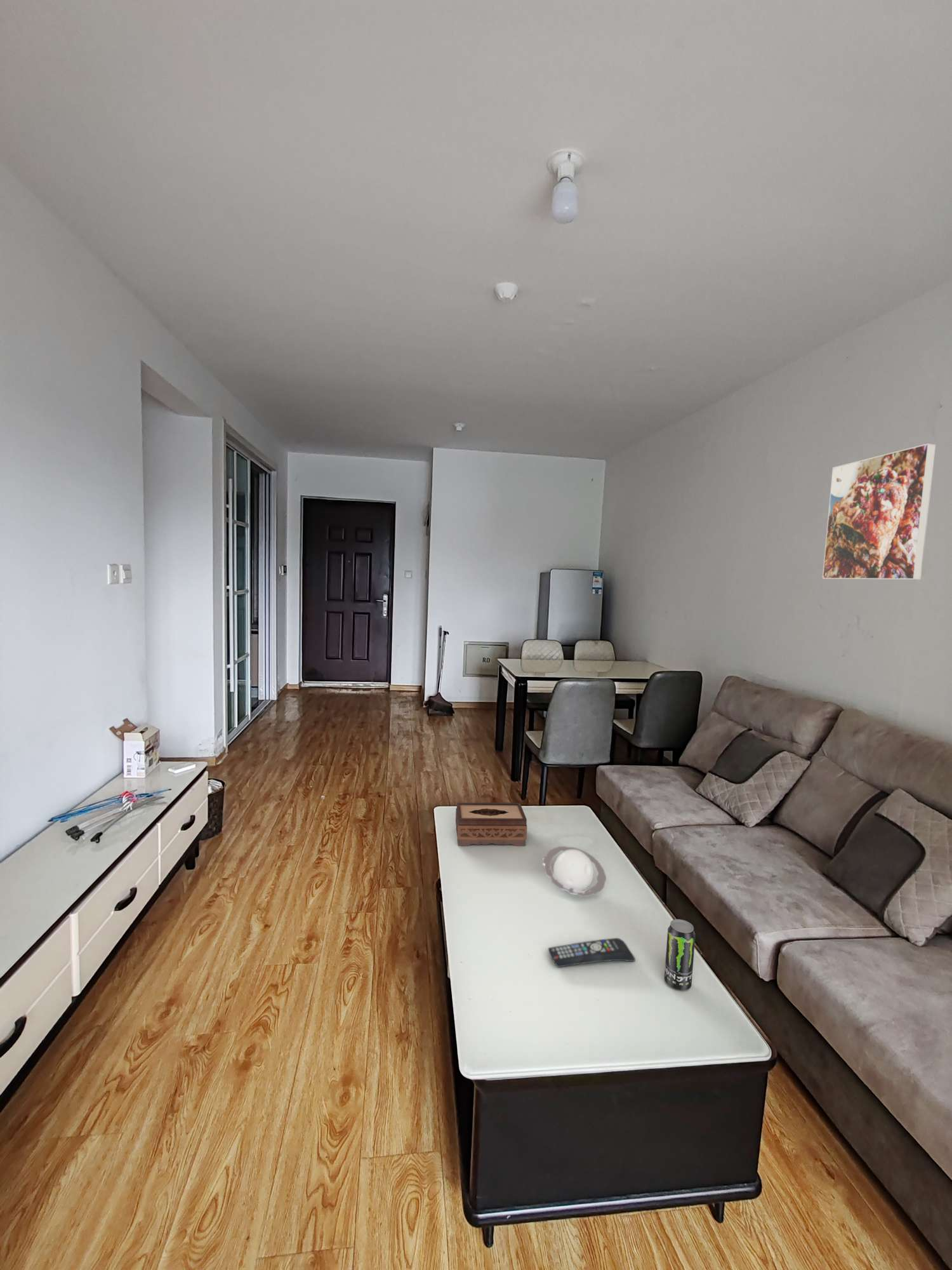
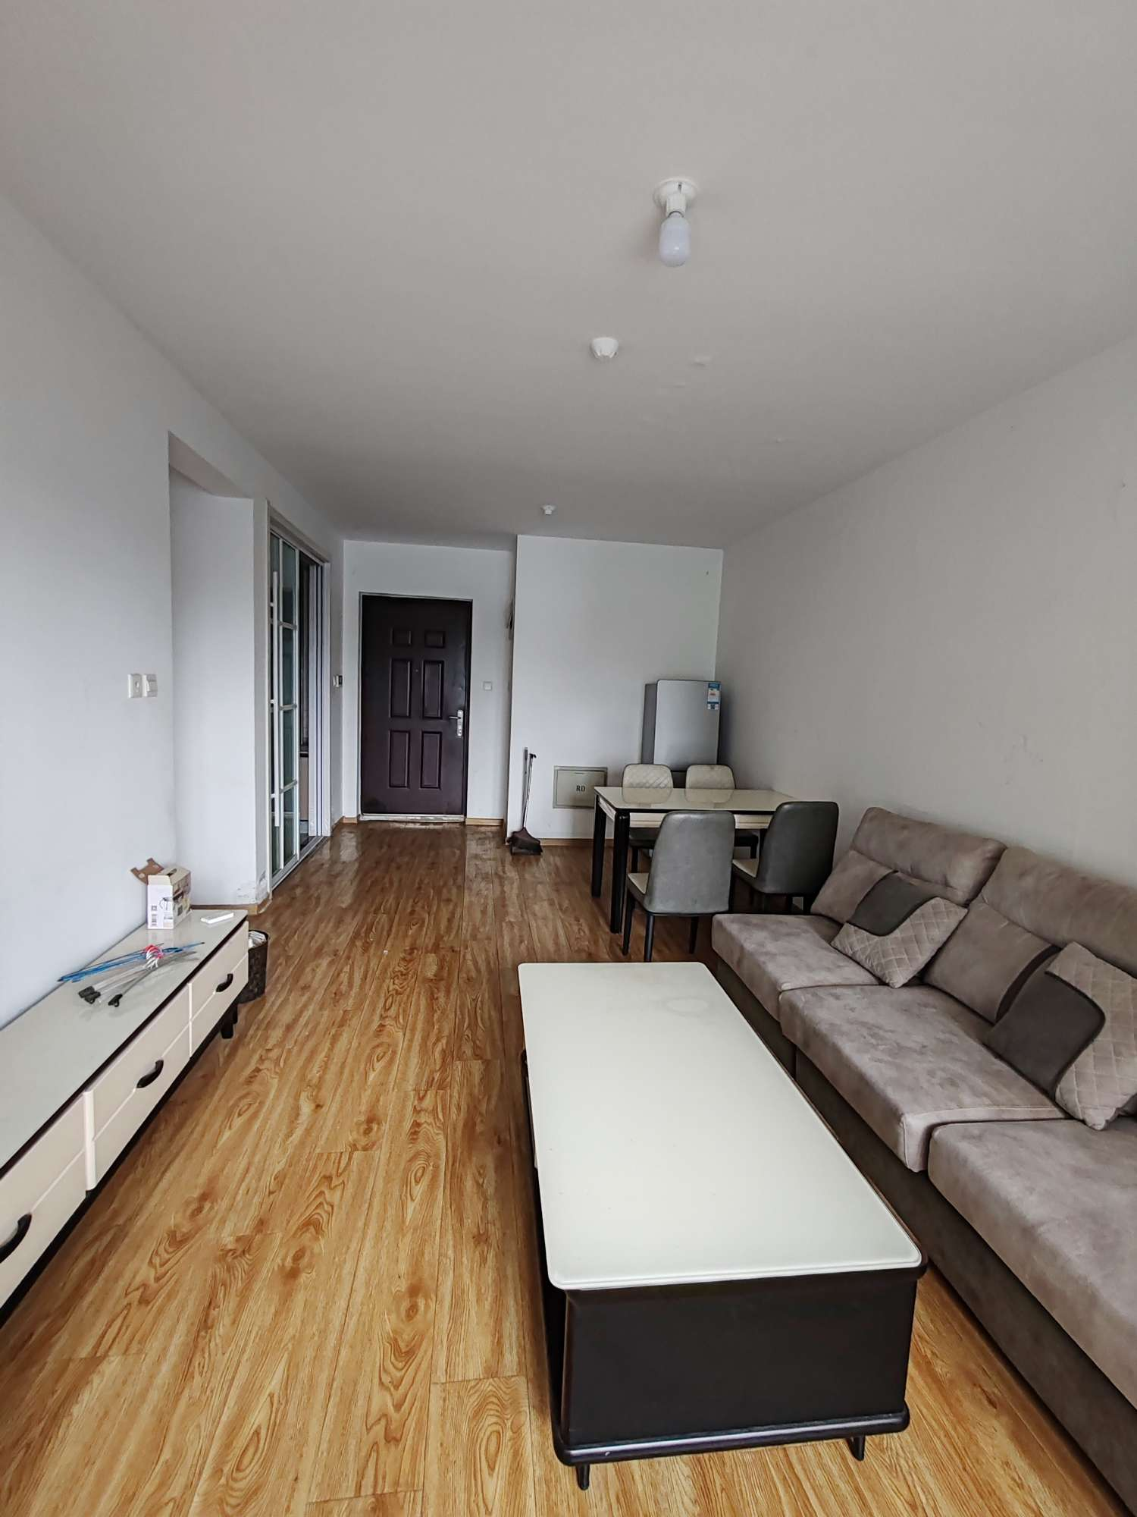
- tissue box [455,802,528,846]
- decorative bowl [542,846,607,897]
- remote control [548,937,636,968]
- beverage can [664,919,696,991]
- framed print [822,443,936,580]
